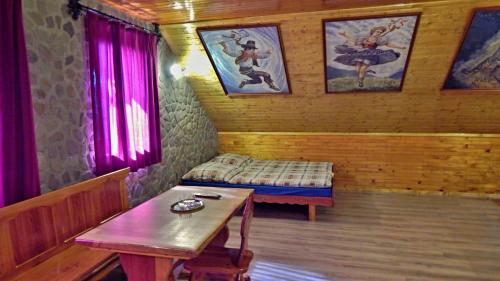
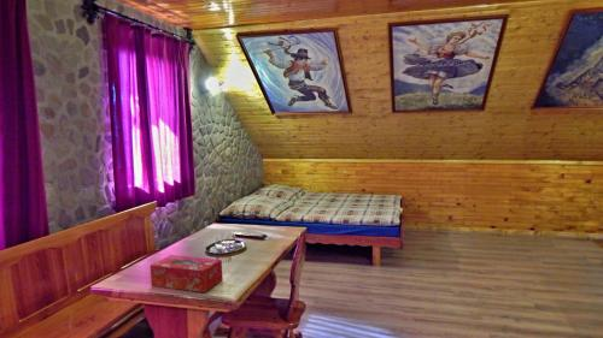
+ tissue box [150,254,223,293]
